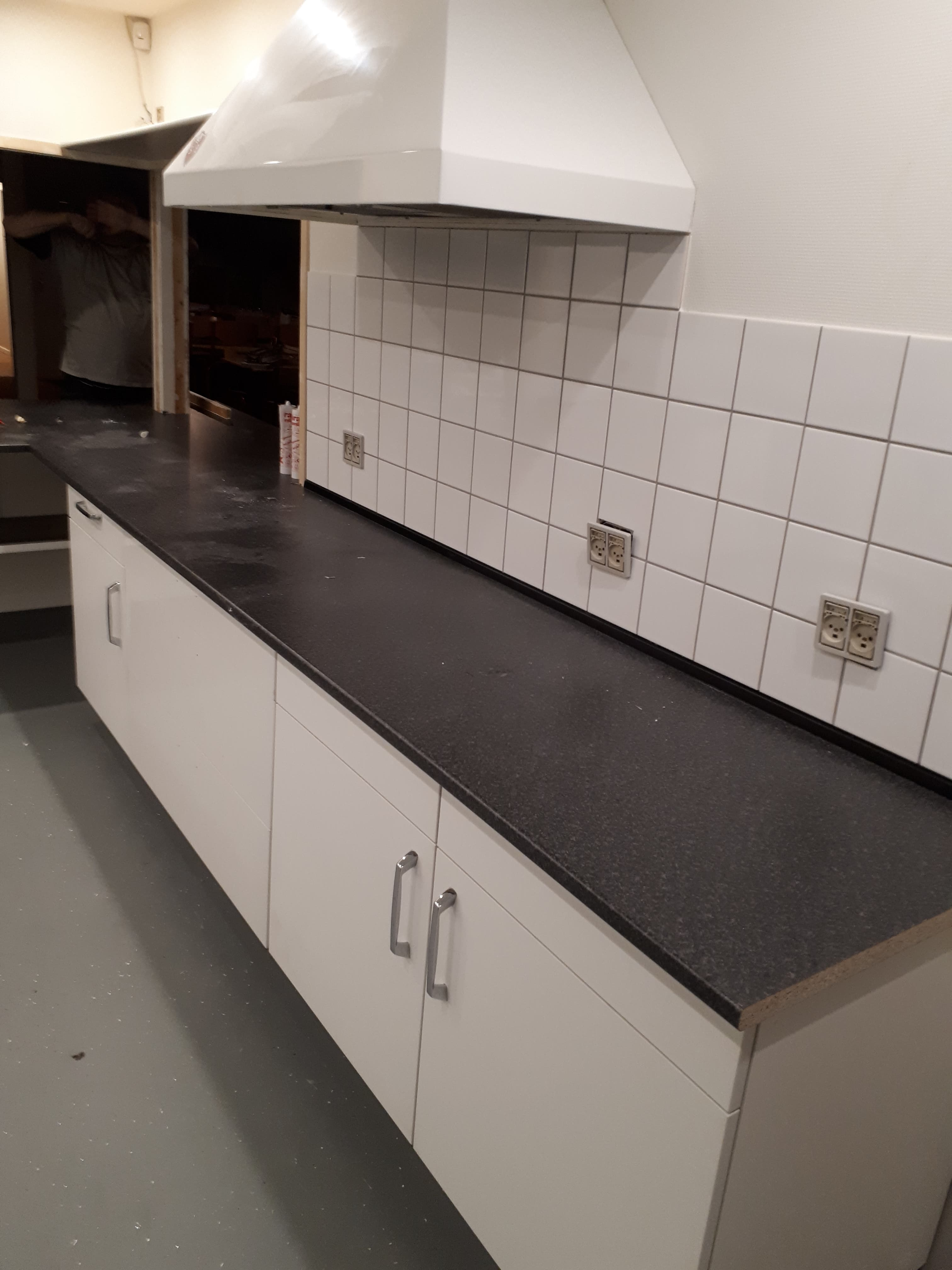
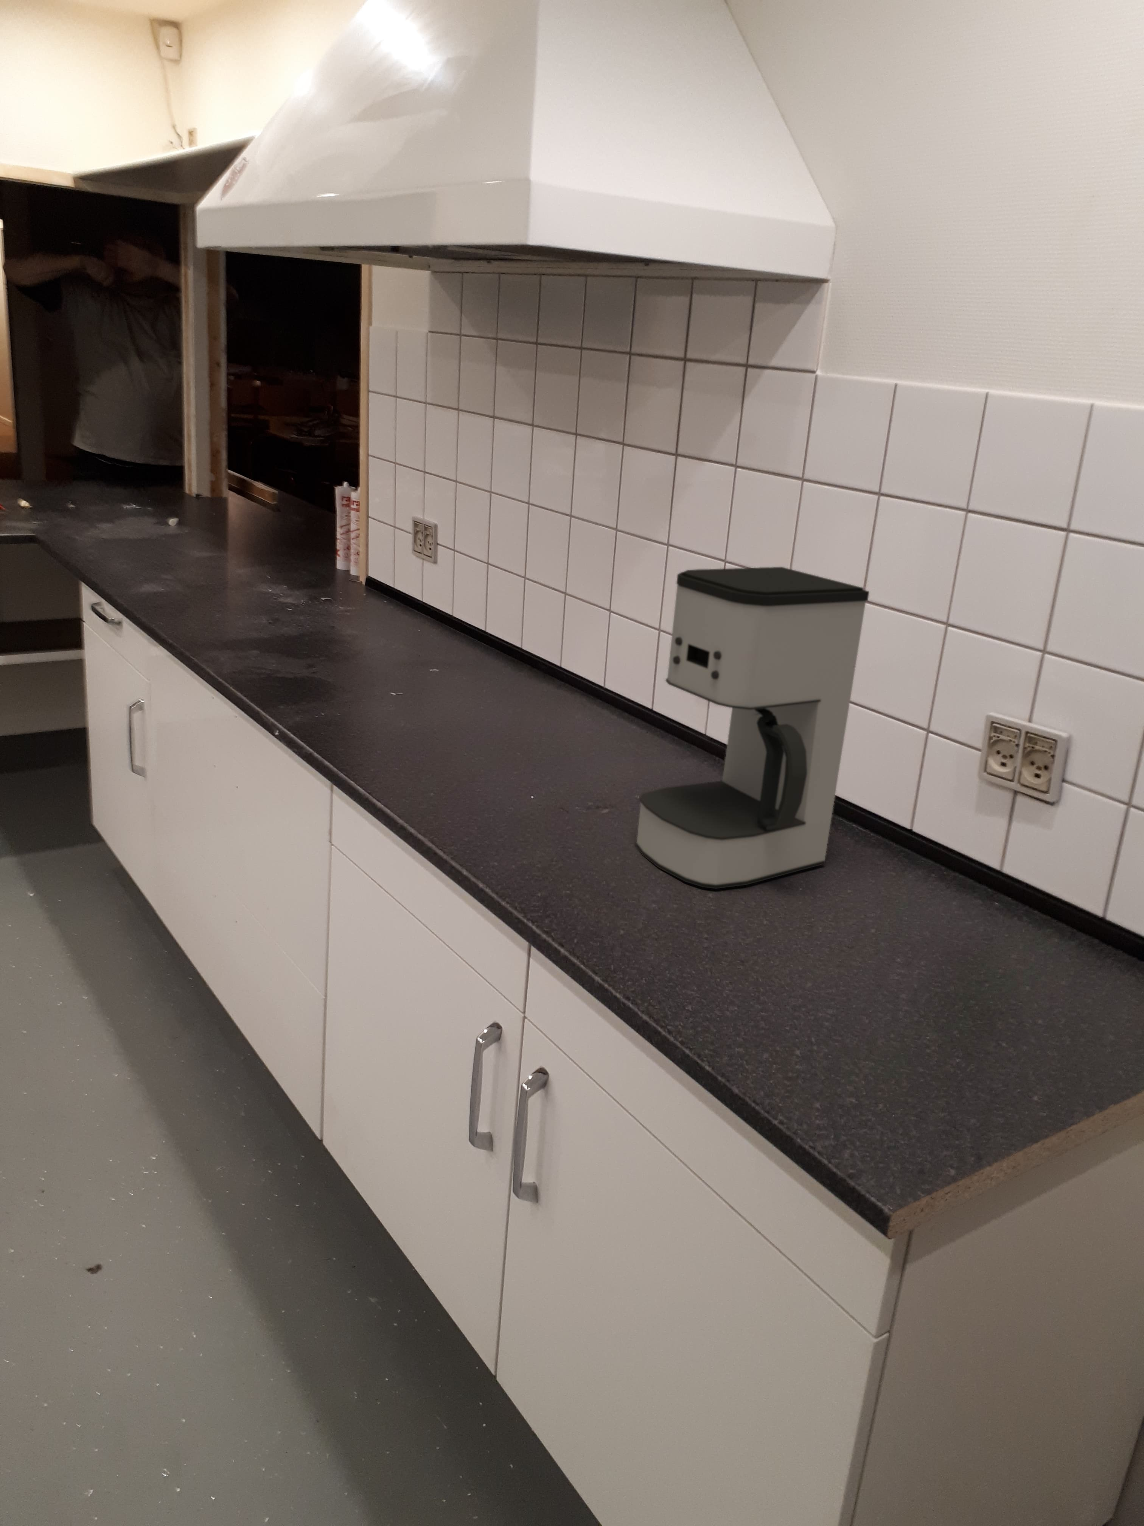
+ coffee maker [636,567,870,889]
